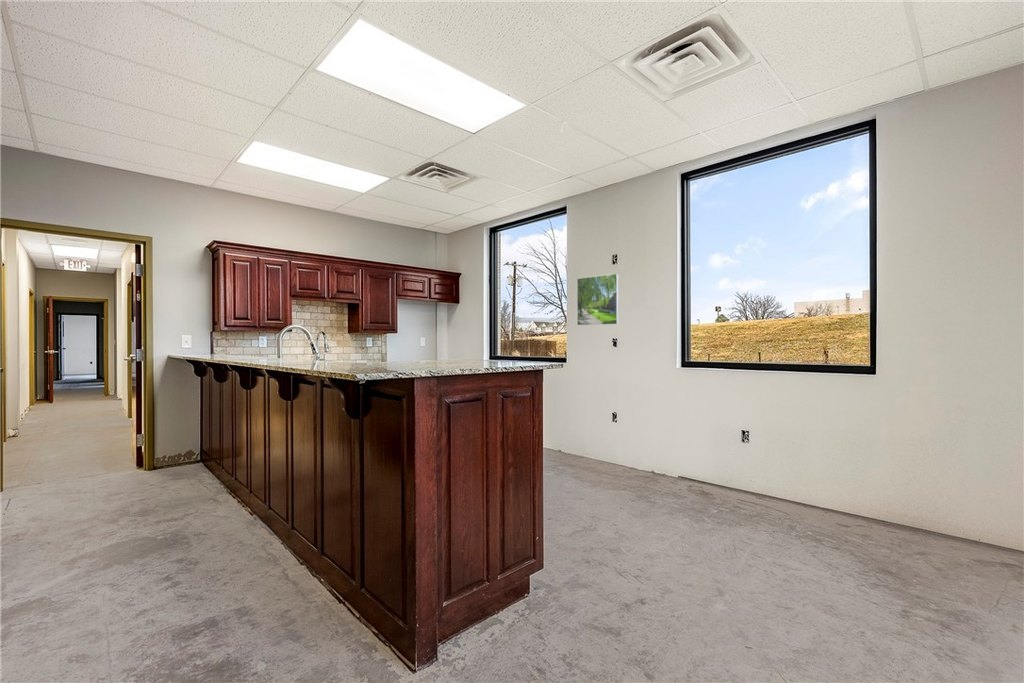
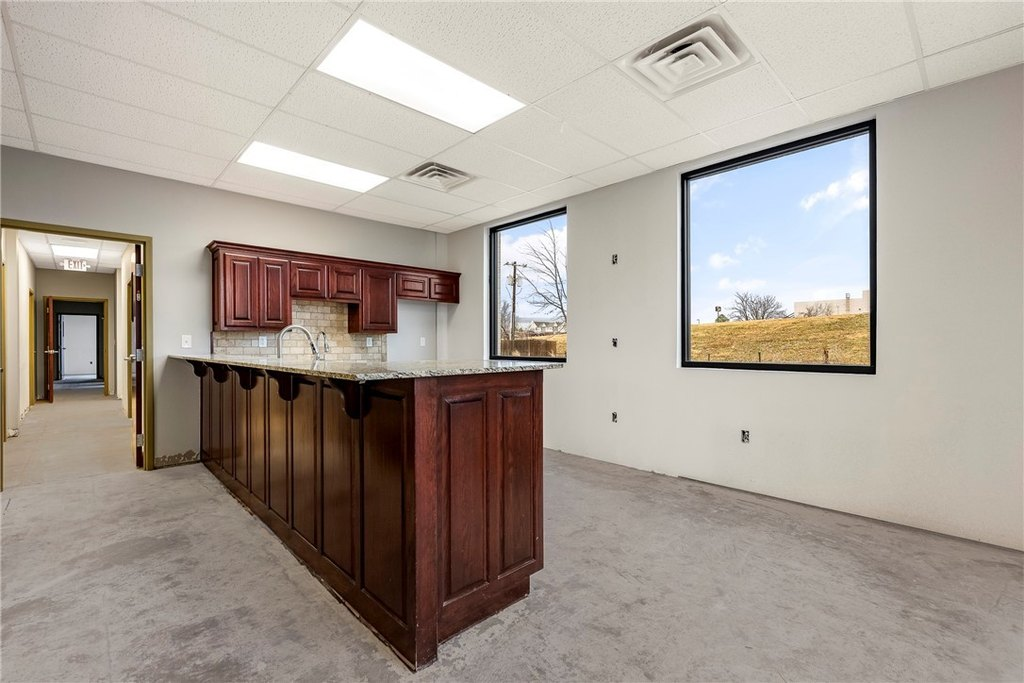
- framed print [576,273,620,326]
